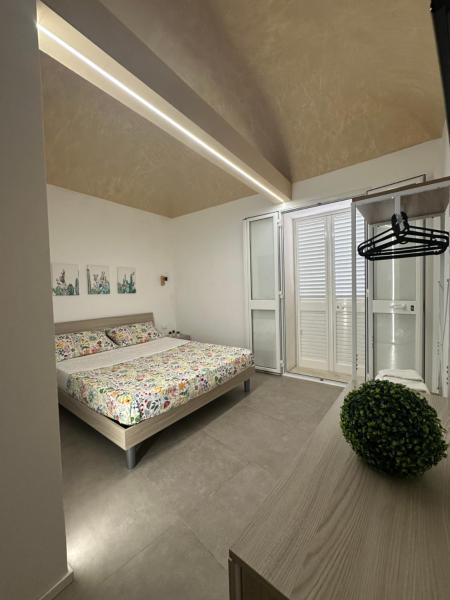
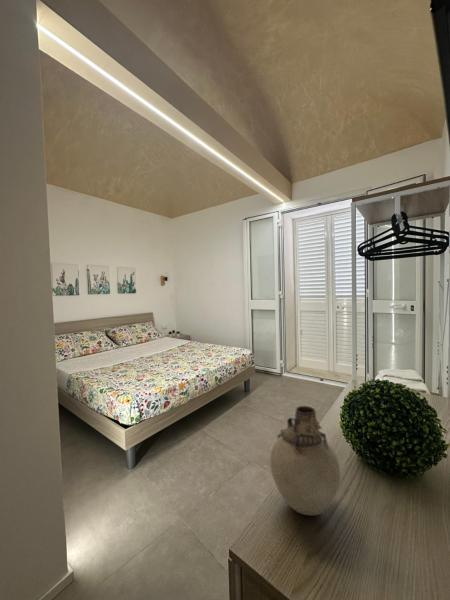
+ vase [269,405,341,516]
